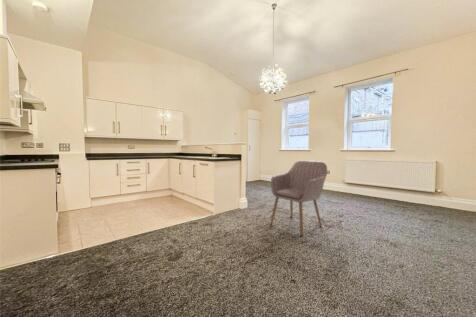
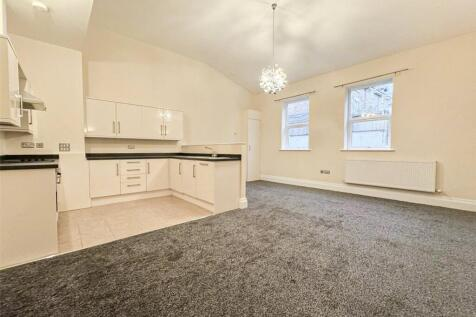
- chair [269,159,328,237]
